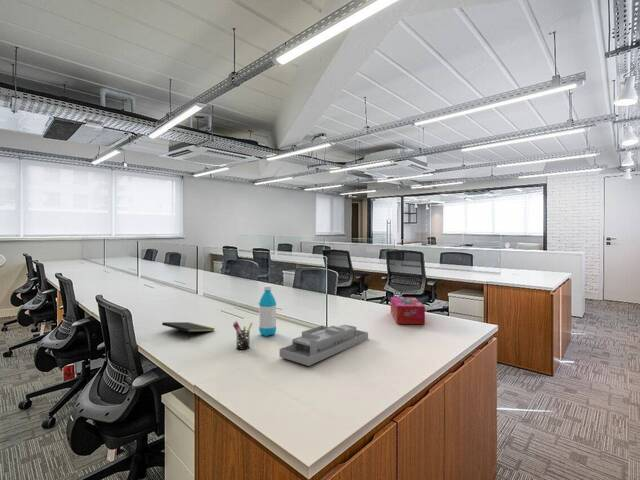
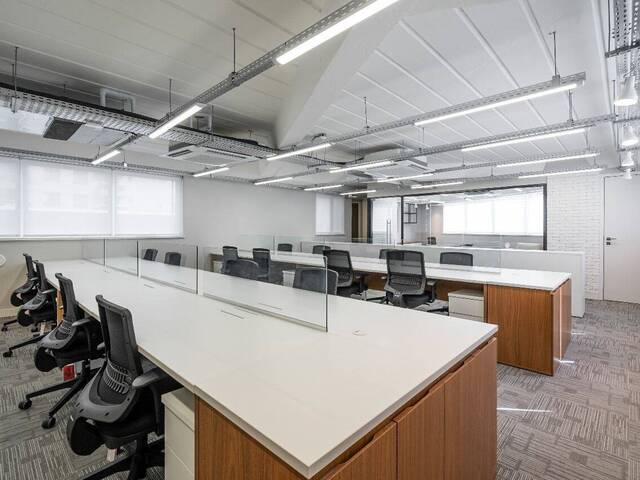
- tissue box [390,296,426,325]
- pen holder [232,320,254,351]
- notepad [161,321,216,339]
- water bottle [258,285,277,337]
- desk organizer [279,324,369,367]
